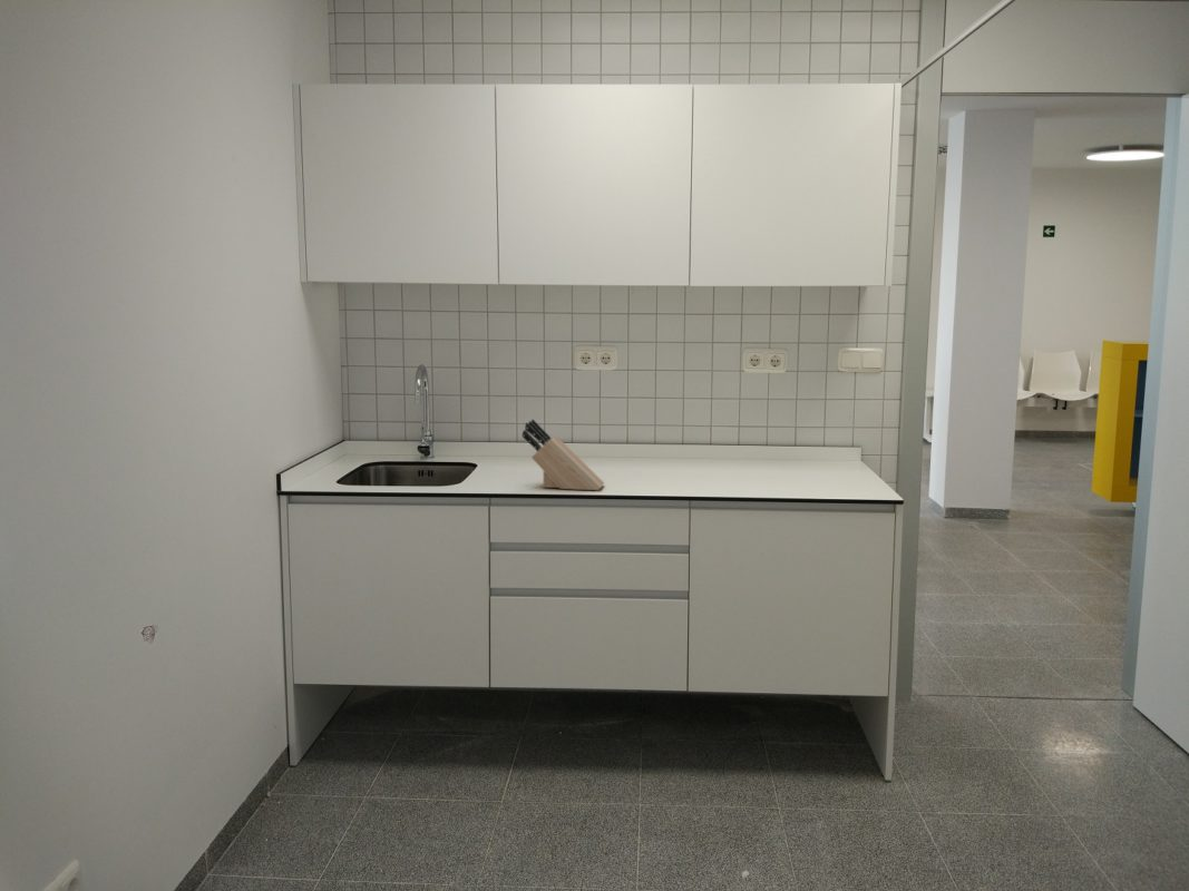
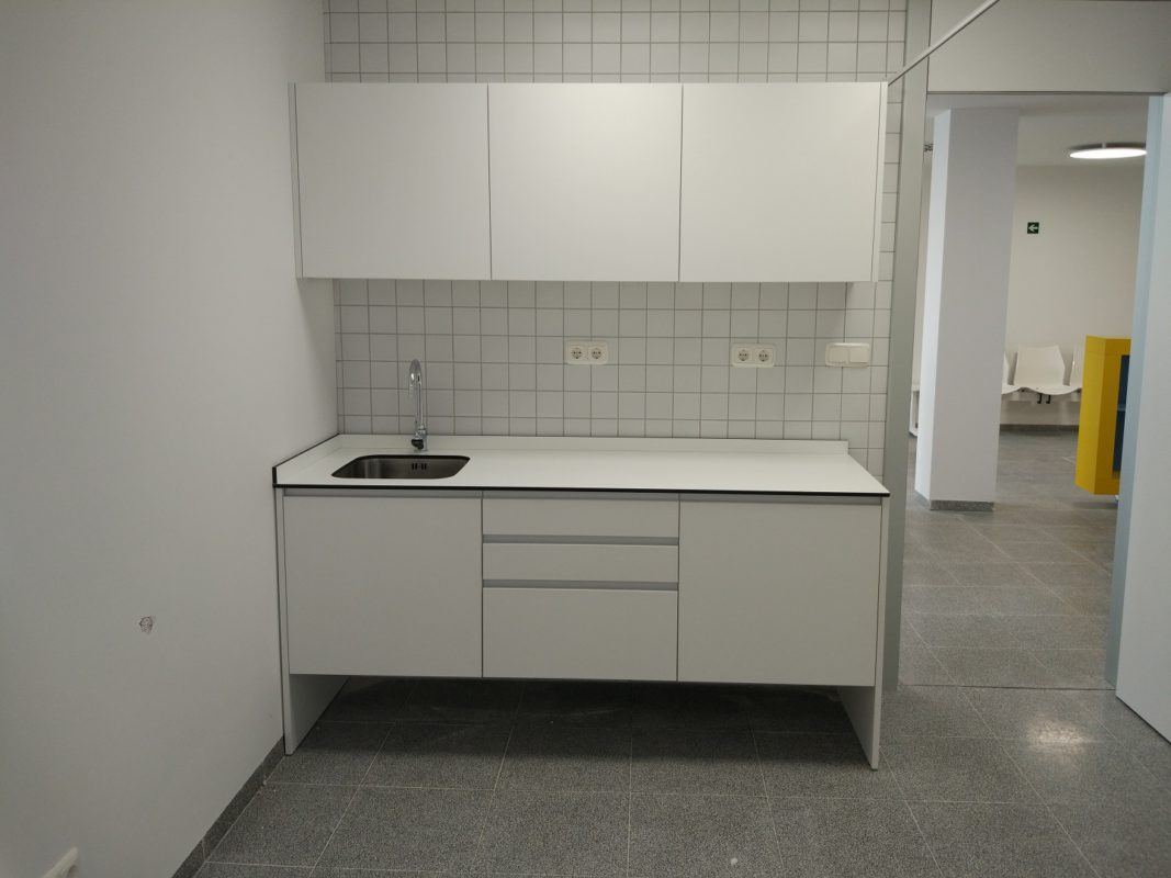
- knife block [522,418,605,491]
